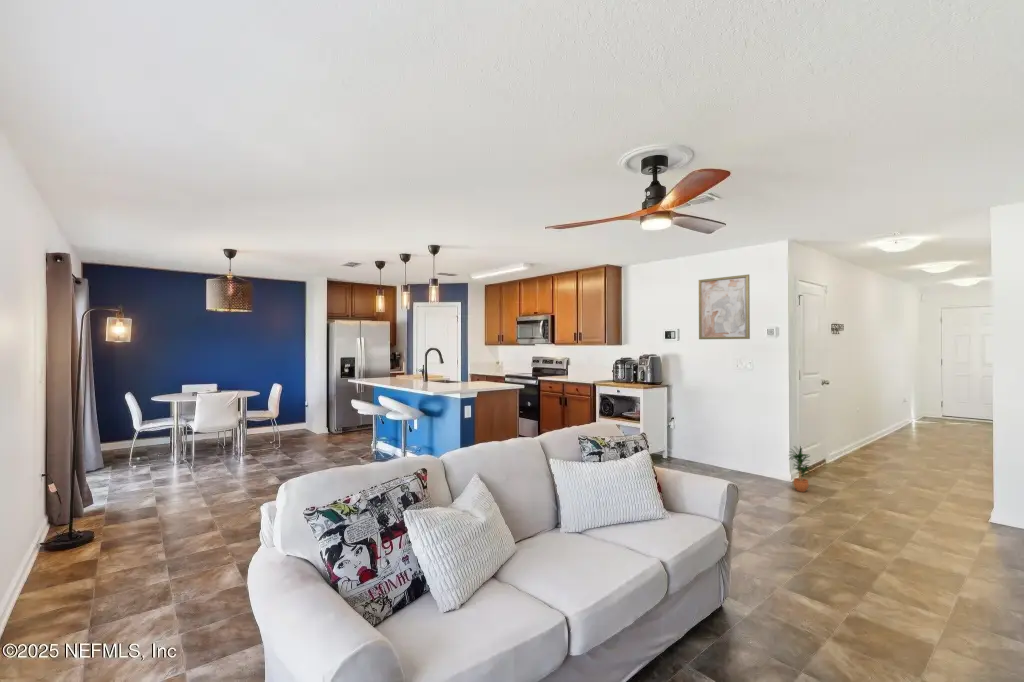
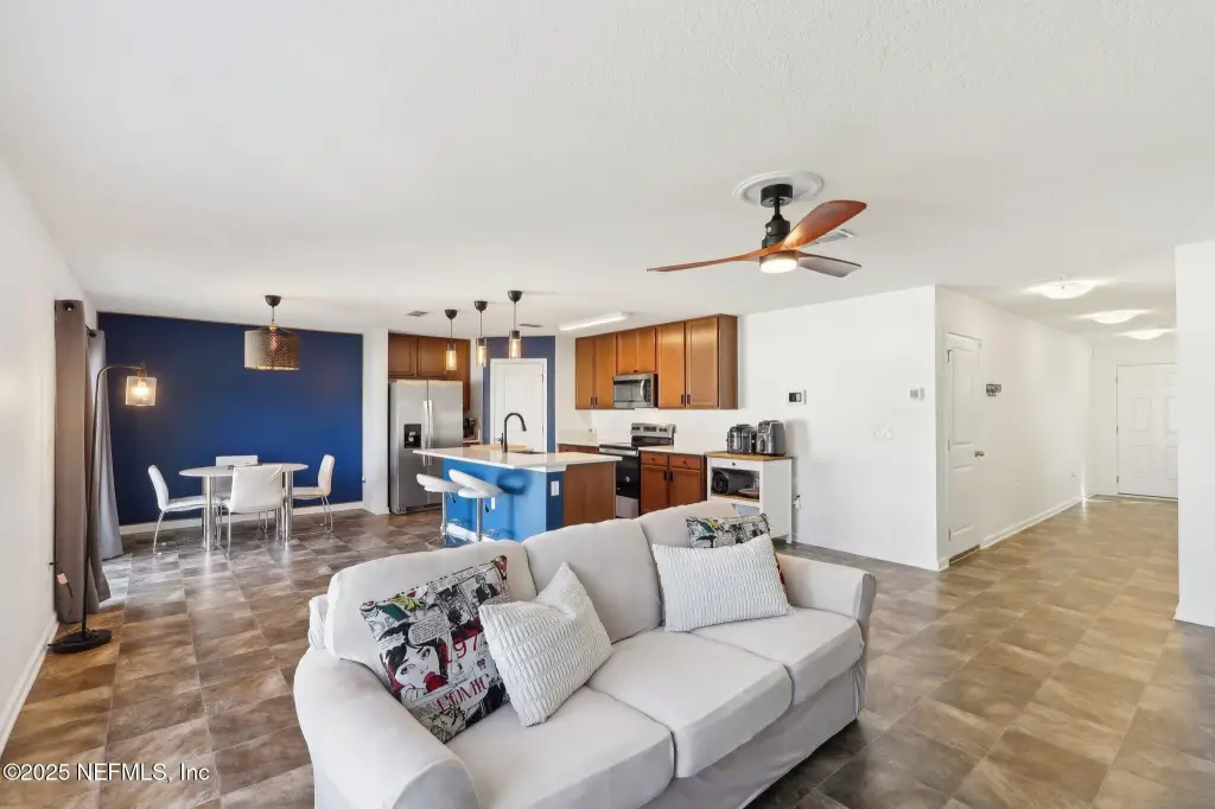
- potted plant [787,445,813,493]
- wall art [698,273,751,340]
